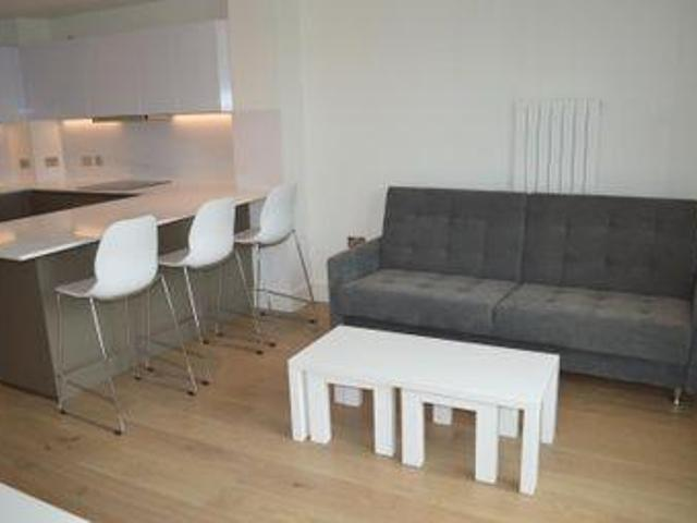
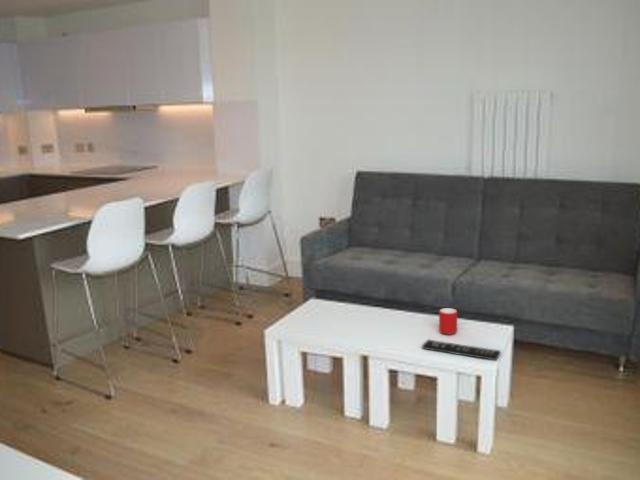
+ cup [438,307,458,336]
+ remote control [421,339,502,362]
